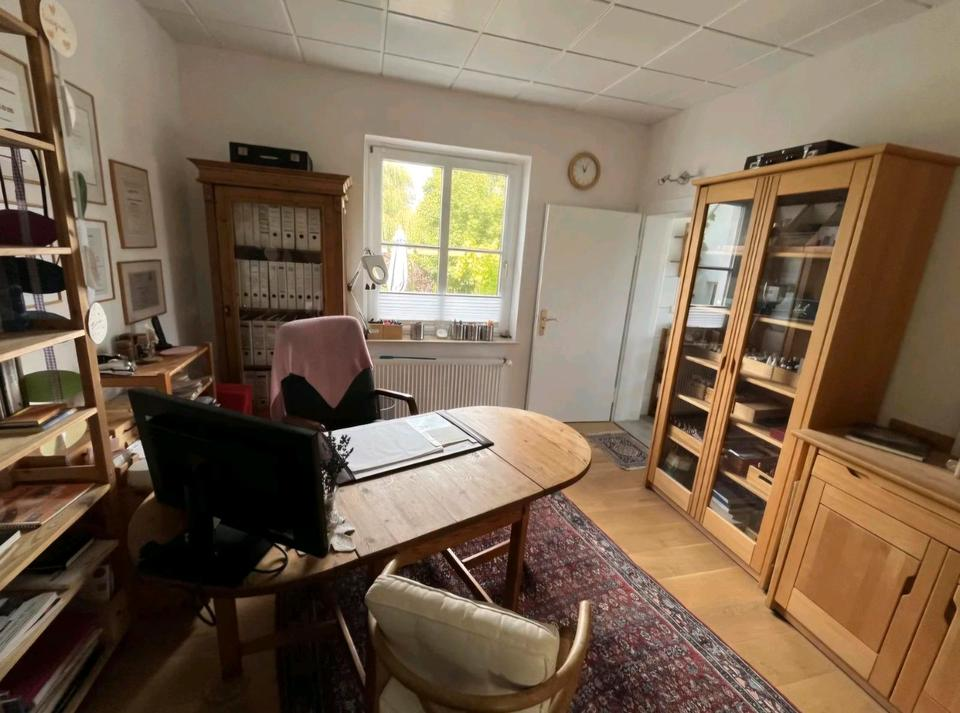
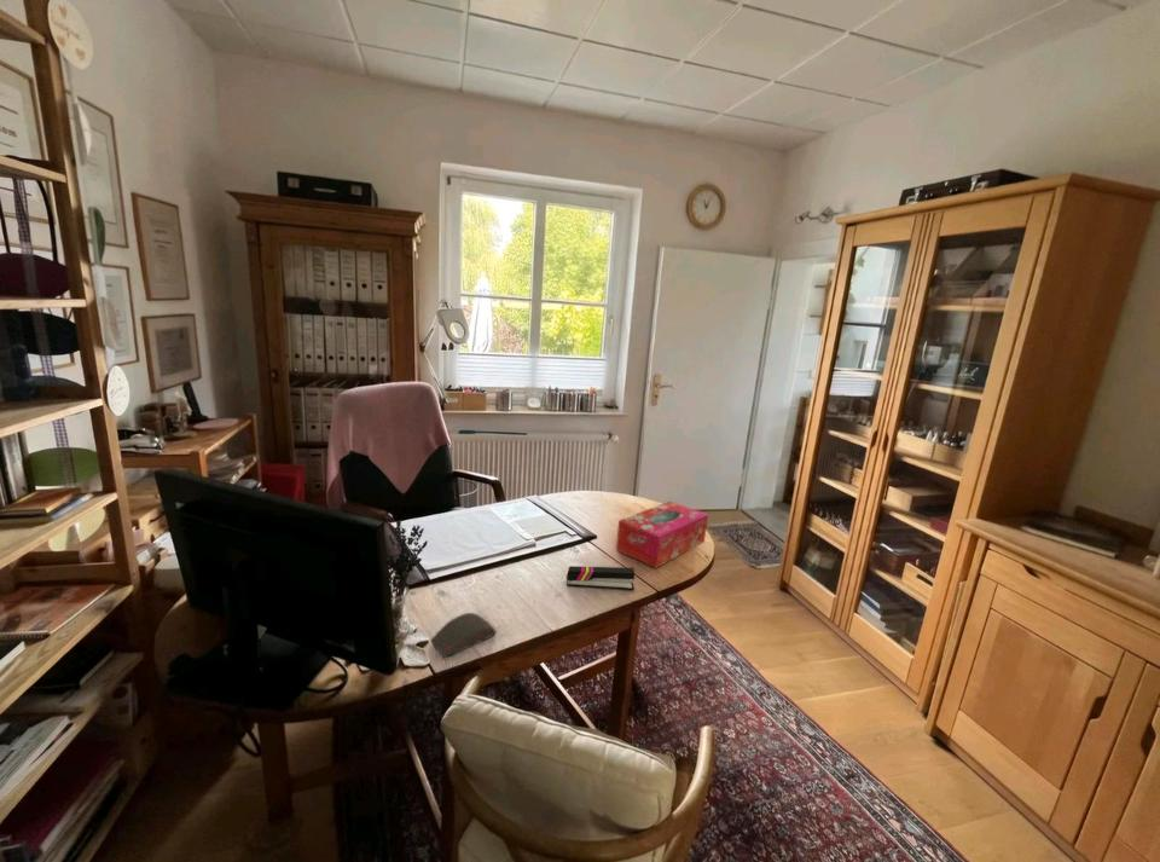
+ computer mouse [430,612,497,658]
+ stapler [566,565,636,591]
+ tissue box [615,501,709,569]
